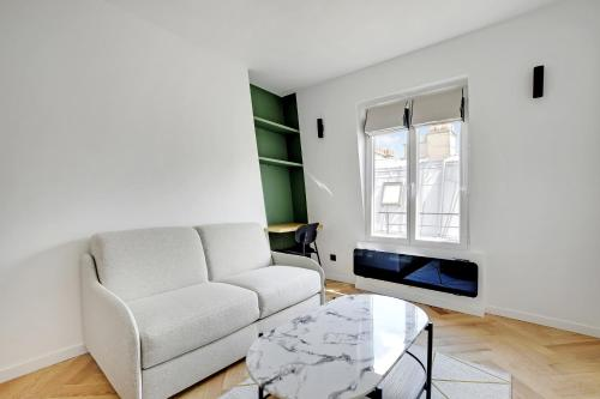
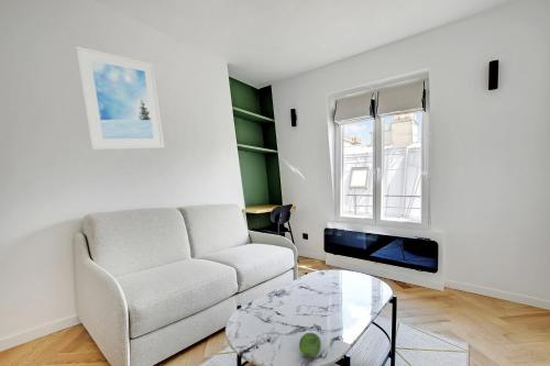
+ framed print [75,45,165,151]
+ fruit [298,332,322,358]
